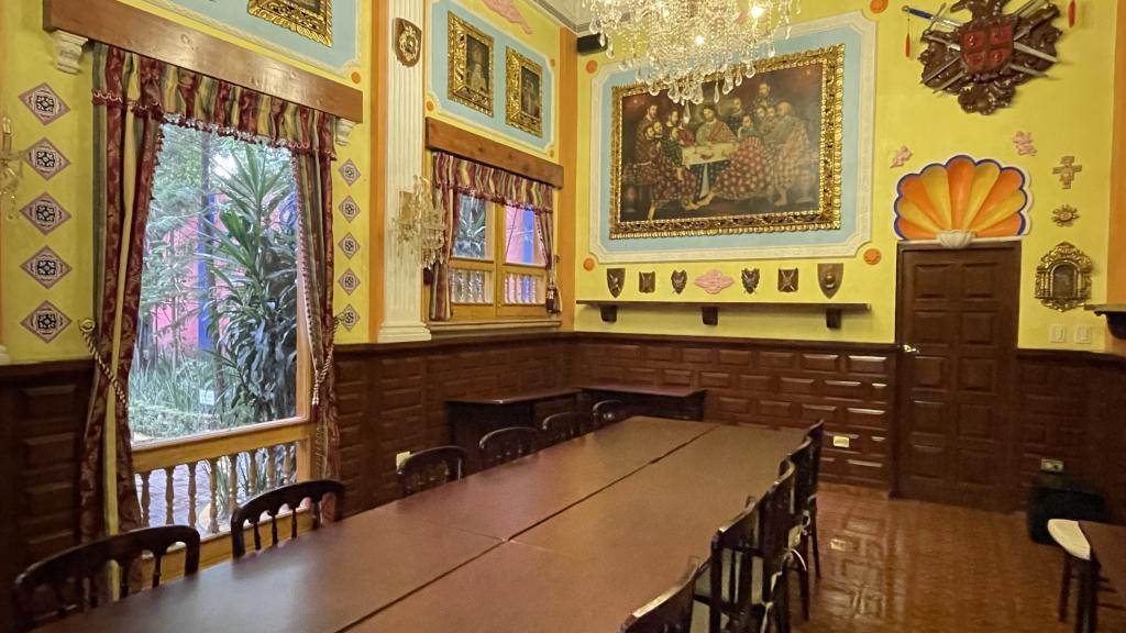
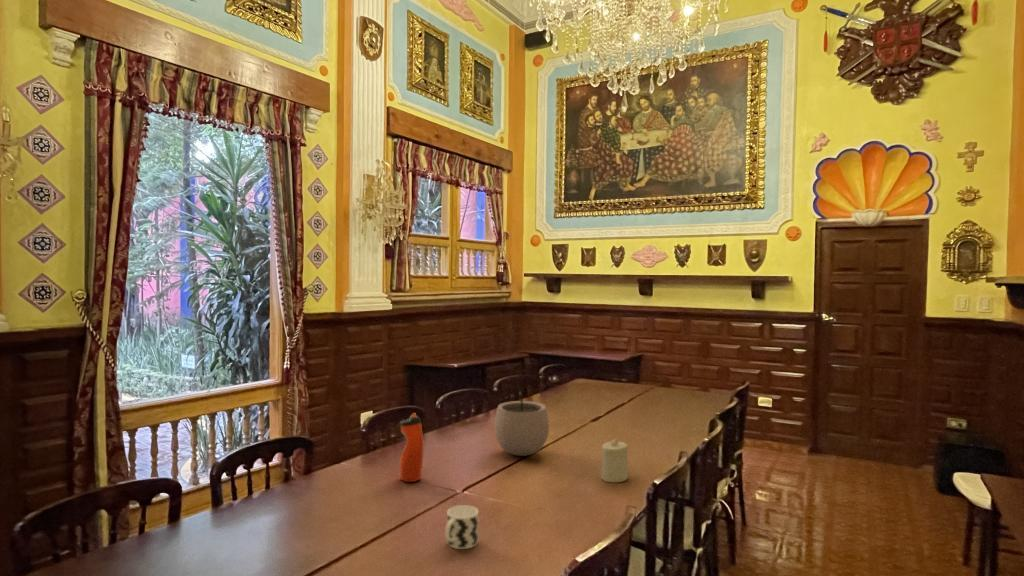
+ candle [600,438,629,483]
+ water bottle [398,412,425,483]
+ cup [444,504,479,550]
+ plant pot [493,384,550,457]
